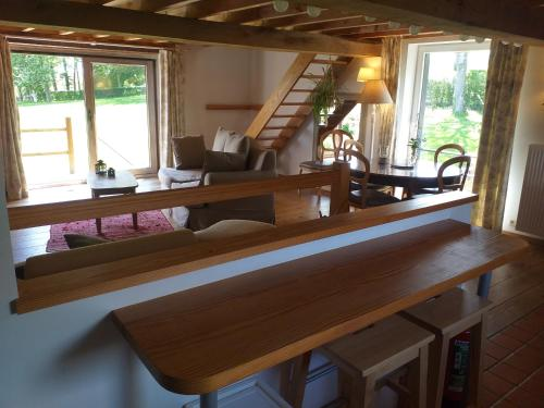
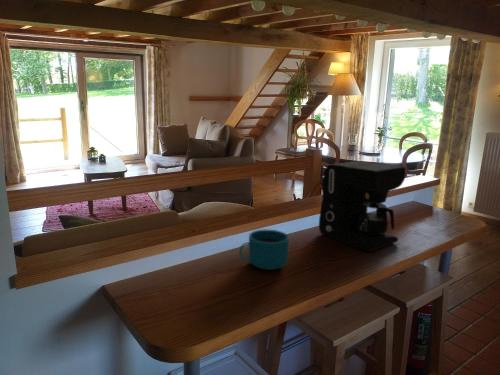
+ cup [238,229,290,271]
+ coffee maker [318,160,406,253]
